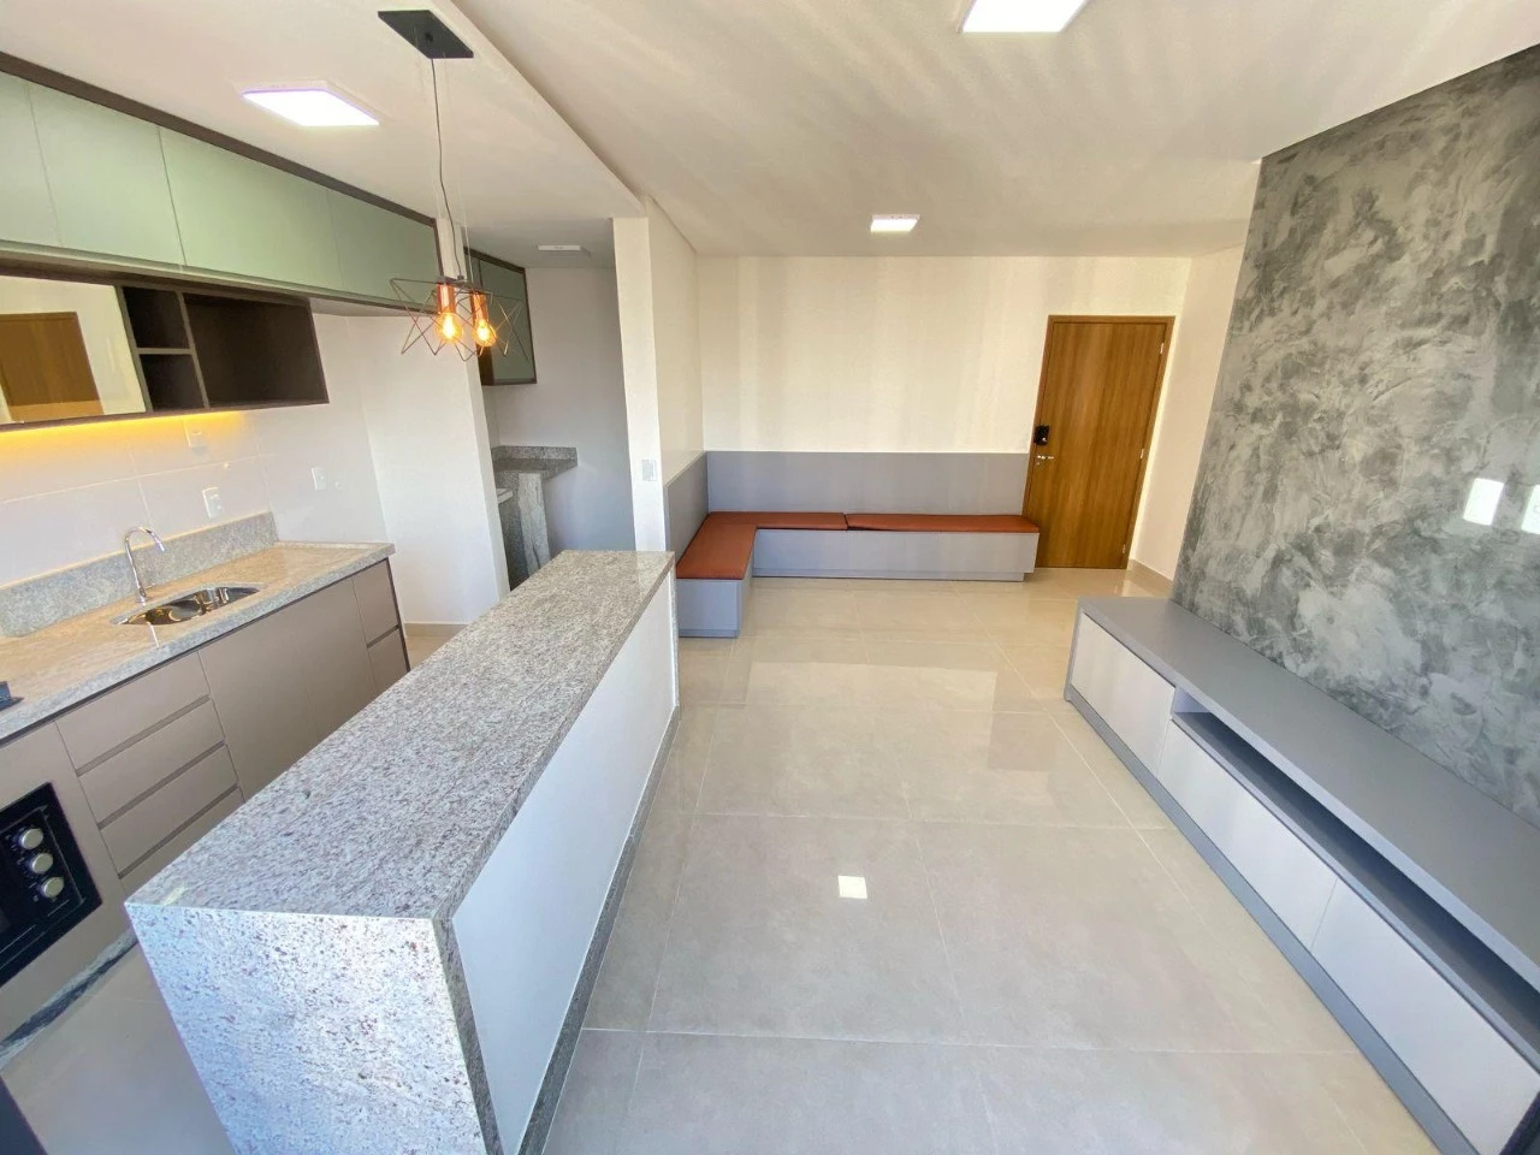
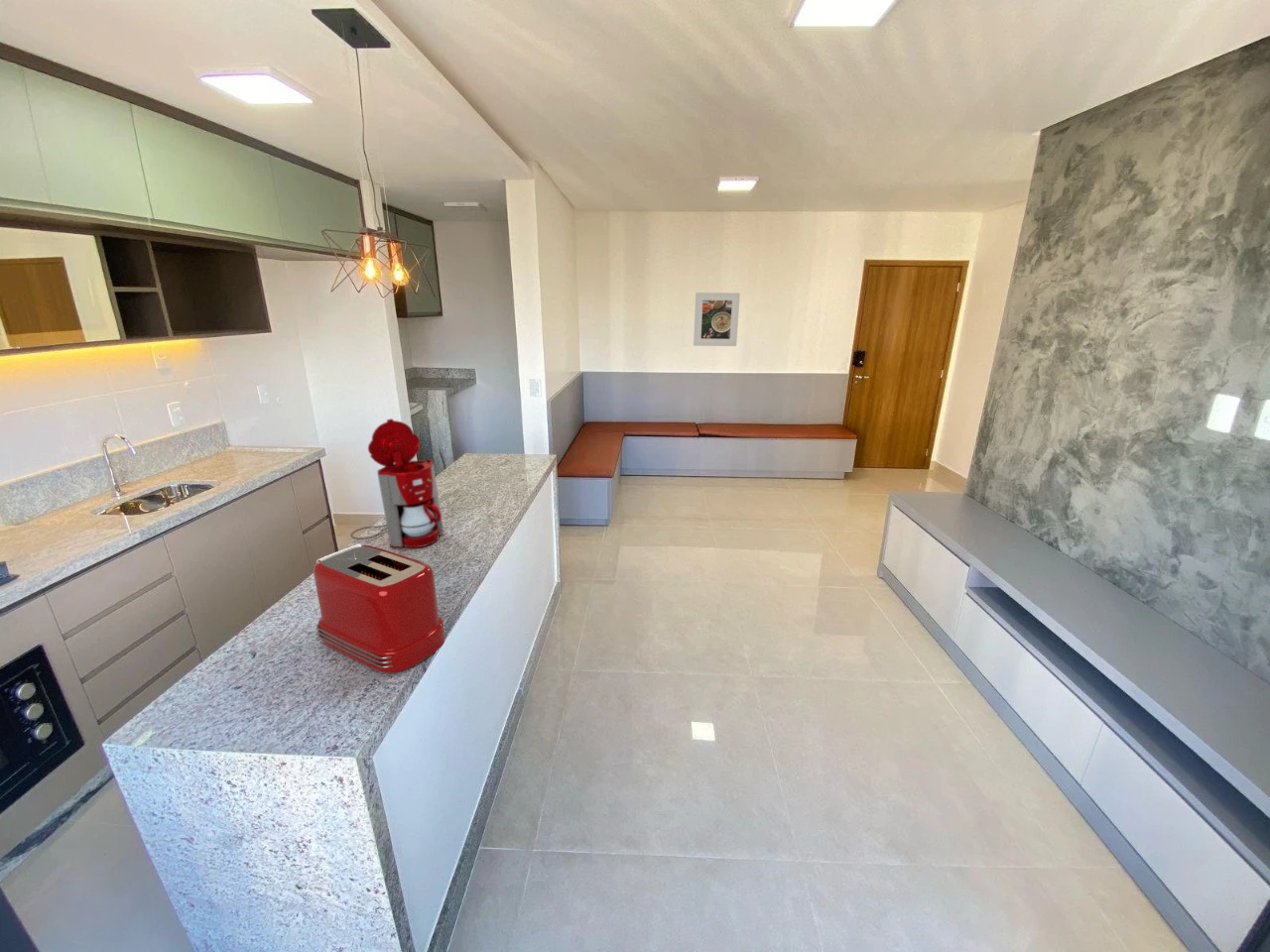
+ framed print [693,292,741,347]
+ coffee maker [349,417,445,548]
+ toaster [313,543,446,674]
